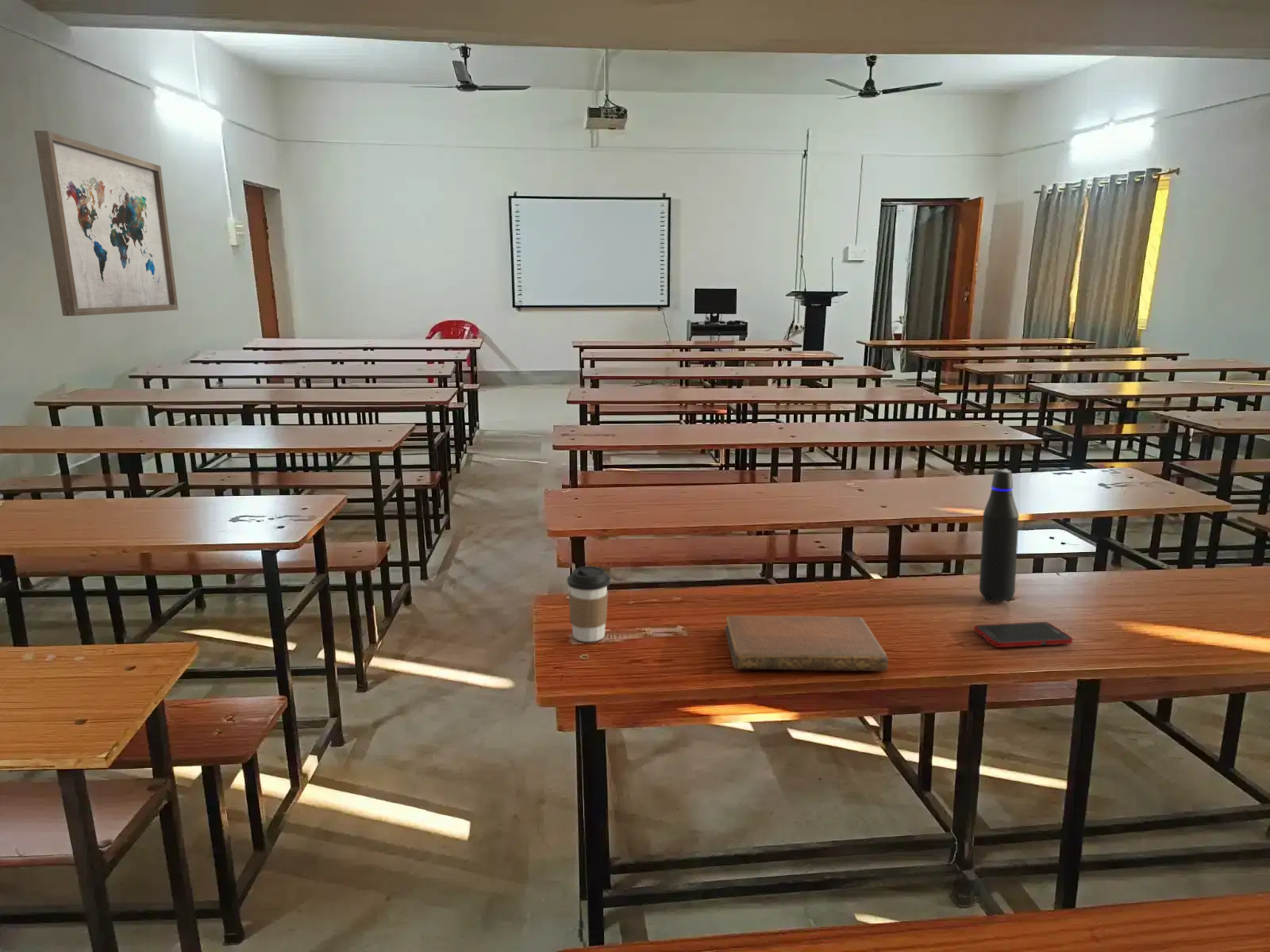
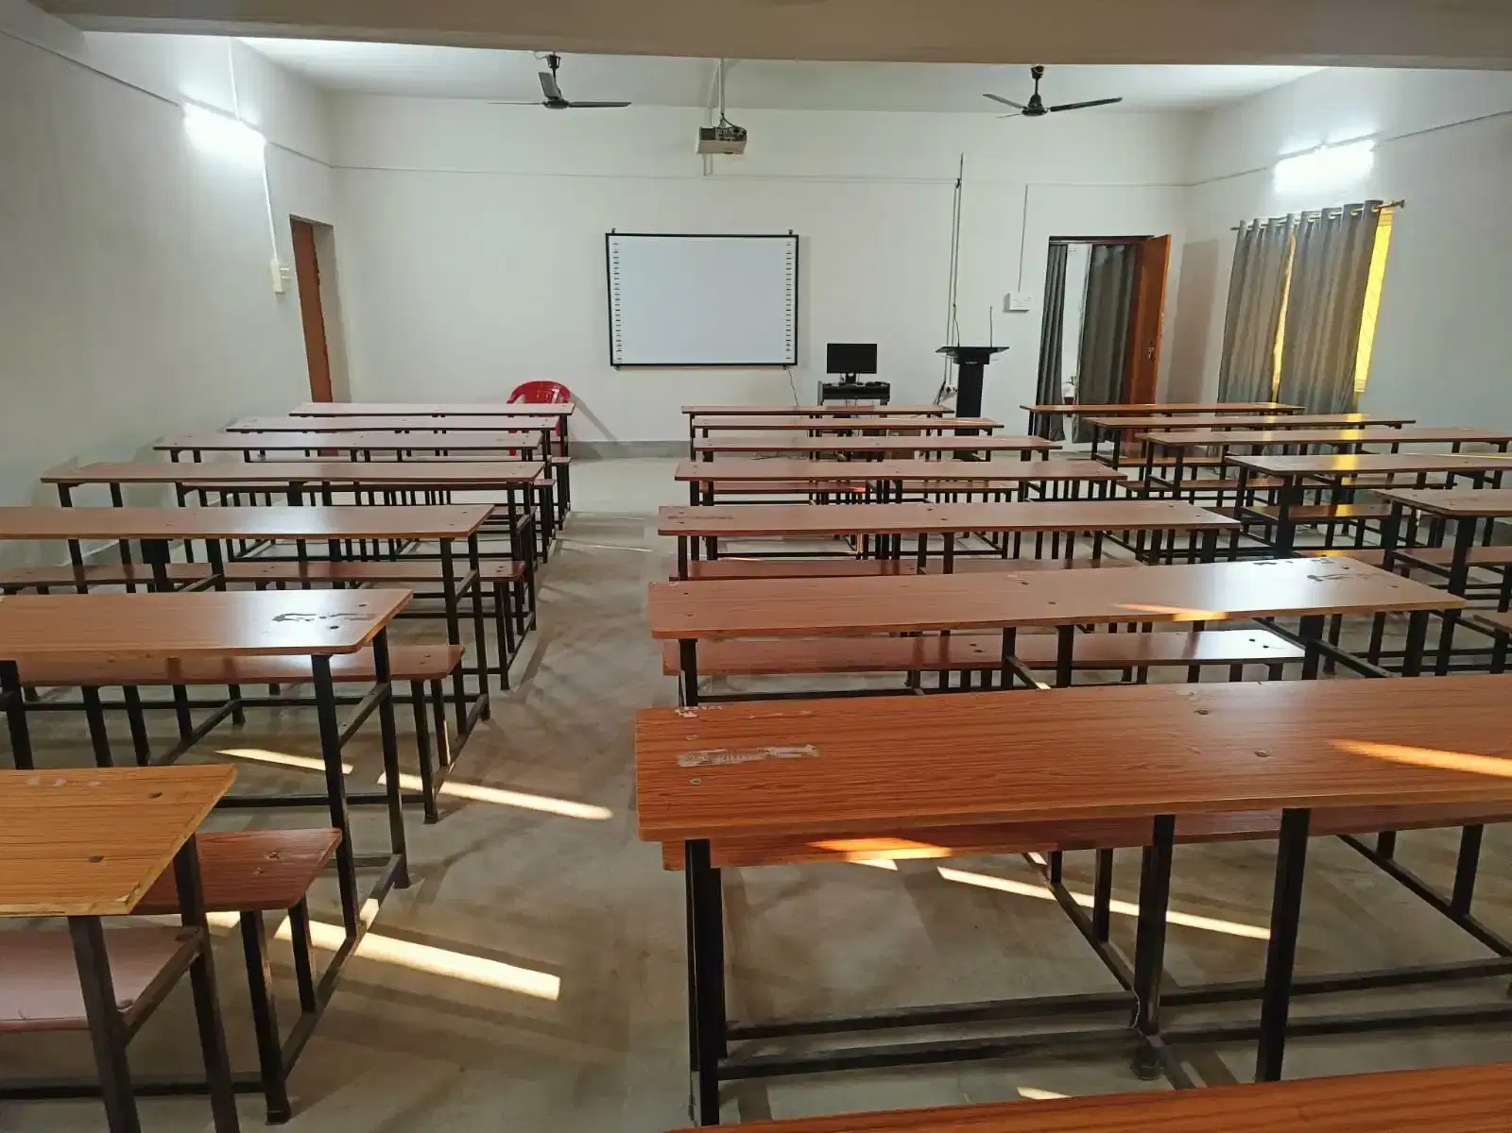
- cell phone [973,621,1074,648]
- water bottle [979,469,1020,604]
- coffee cup [566,566,612,643]
- wall art [33,130,179,317]
- notebook [724,615,889,672]
